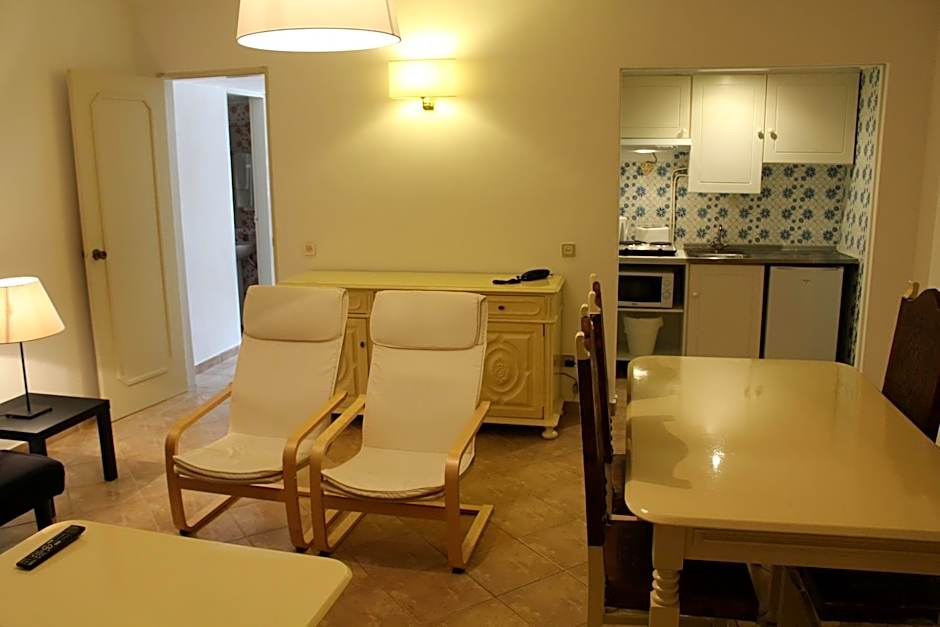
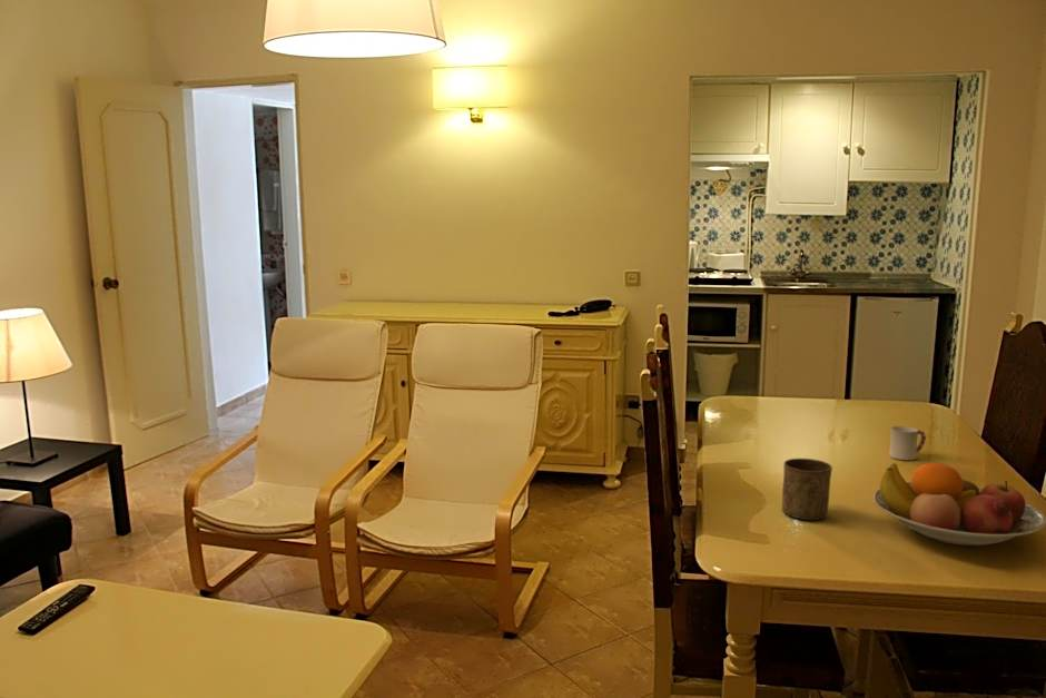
+ cup [888,425,927,461]
+ cup [781,458,833,521]
+ fruit bowl [872,462,1046,547]
